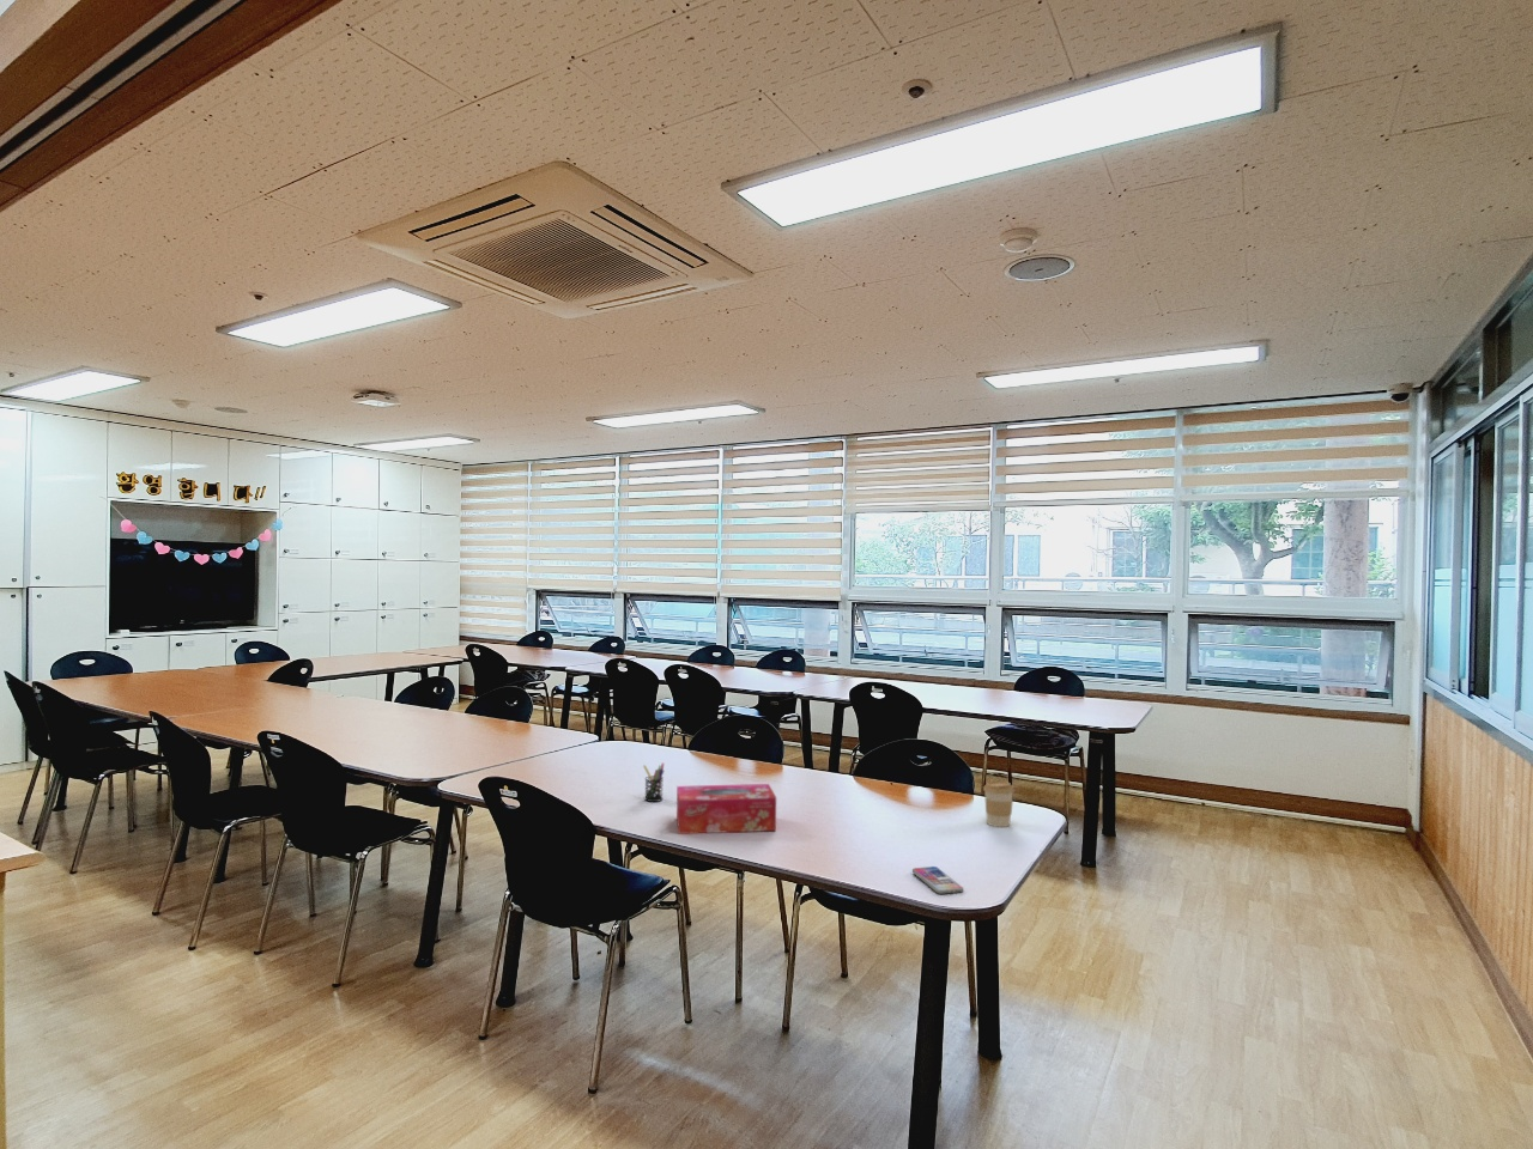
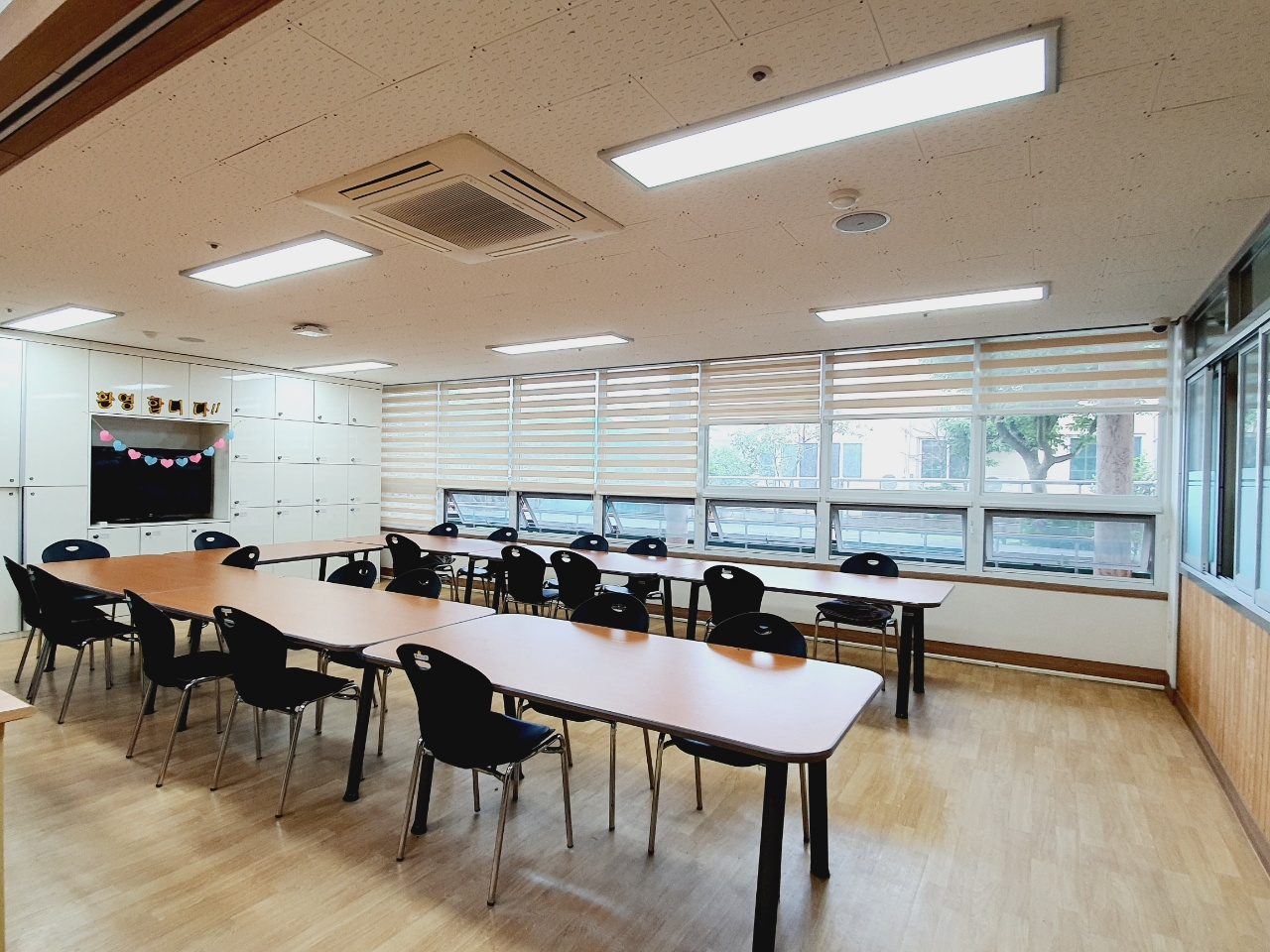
- tissue box [676,783,777,835]
- pen holder [642,763,665,803]
- smartphone [911,865,964,896]
- coffee cup [983,781,1015,828]
